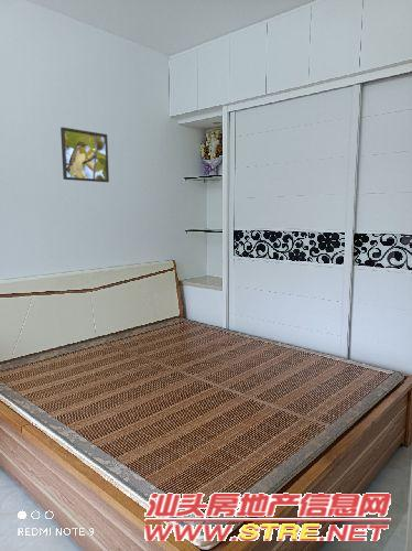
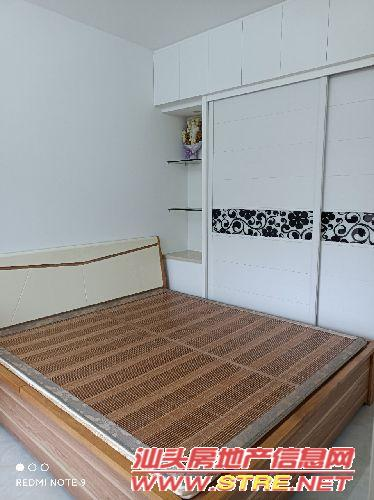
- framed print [59,126,110,183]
